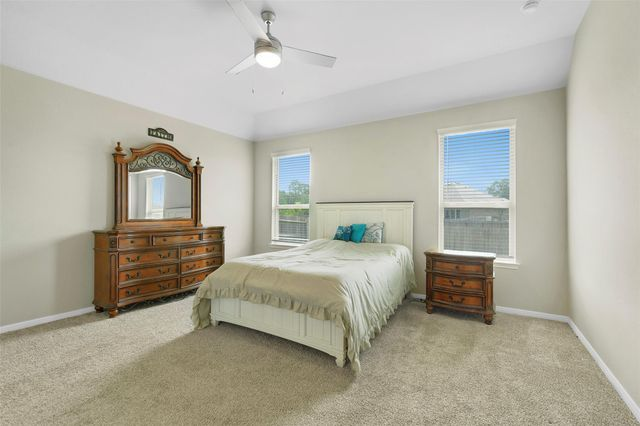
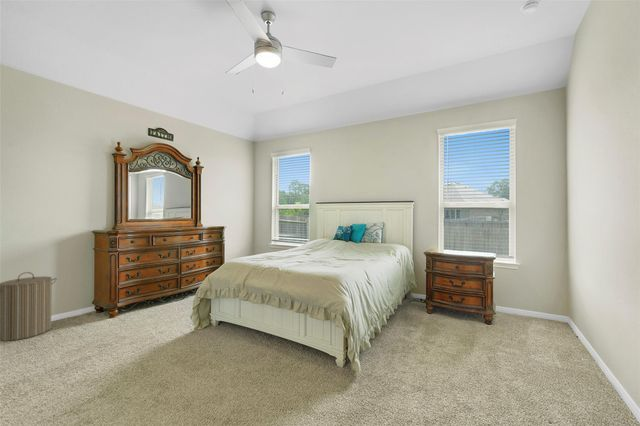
+ laundry hamper [0,271,58,342]
